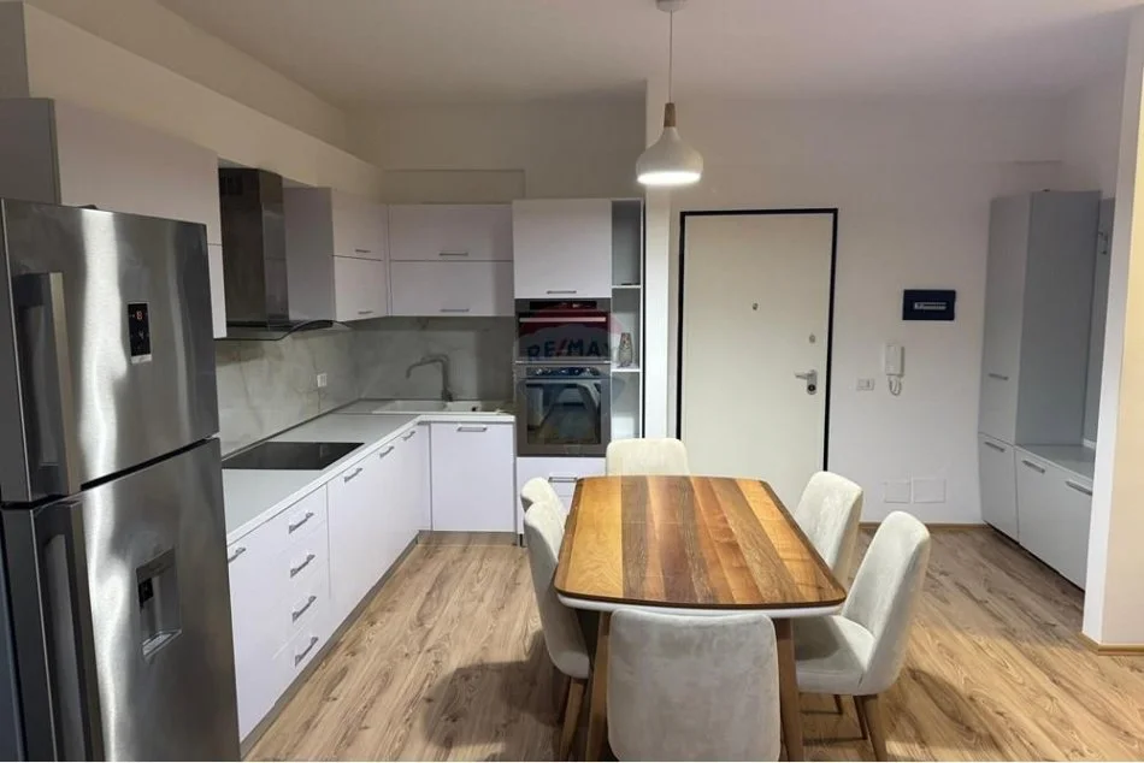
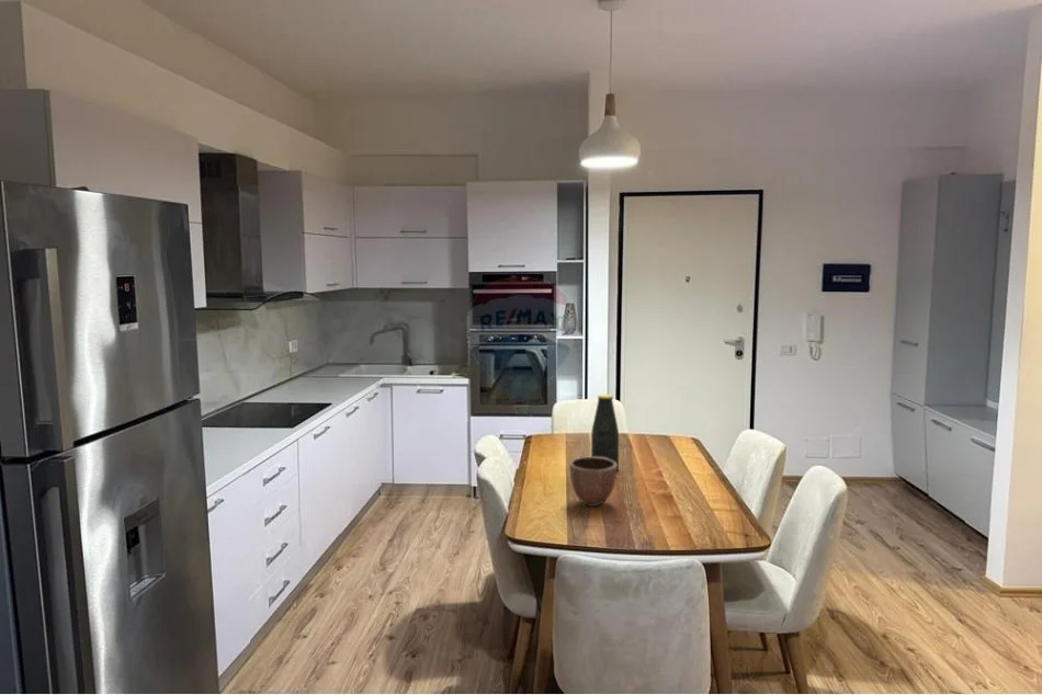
+ decorative bowl [569,456,618,508]
+ bottle [590,394,620,472]
